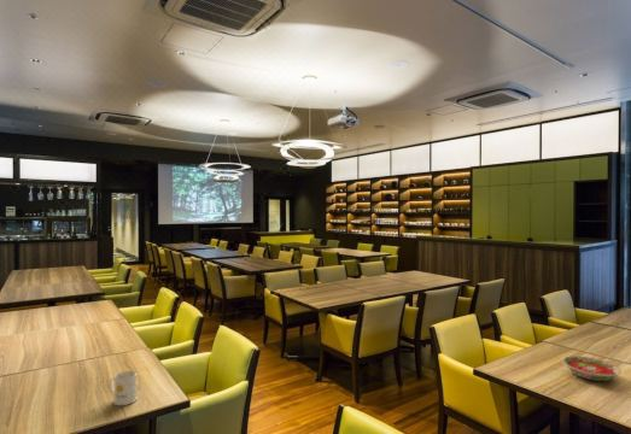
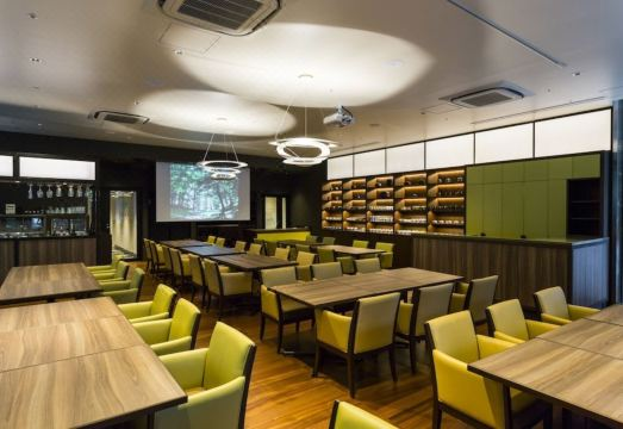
- bowl [561,354,623,382]
- mug [109,370,139,406]
